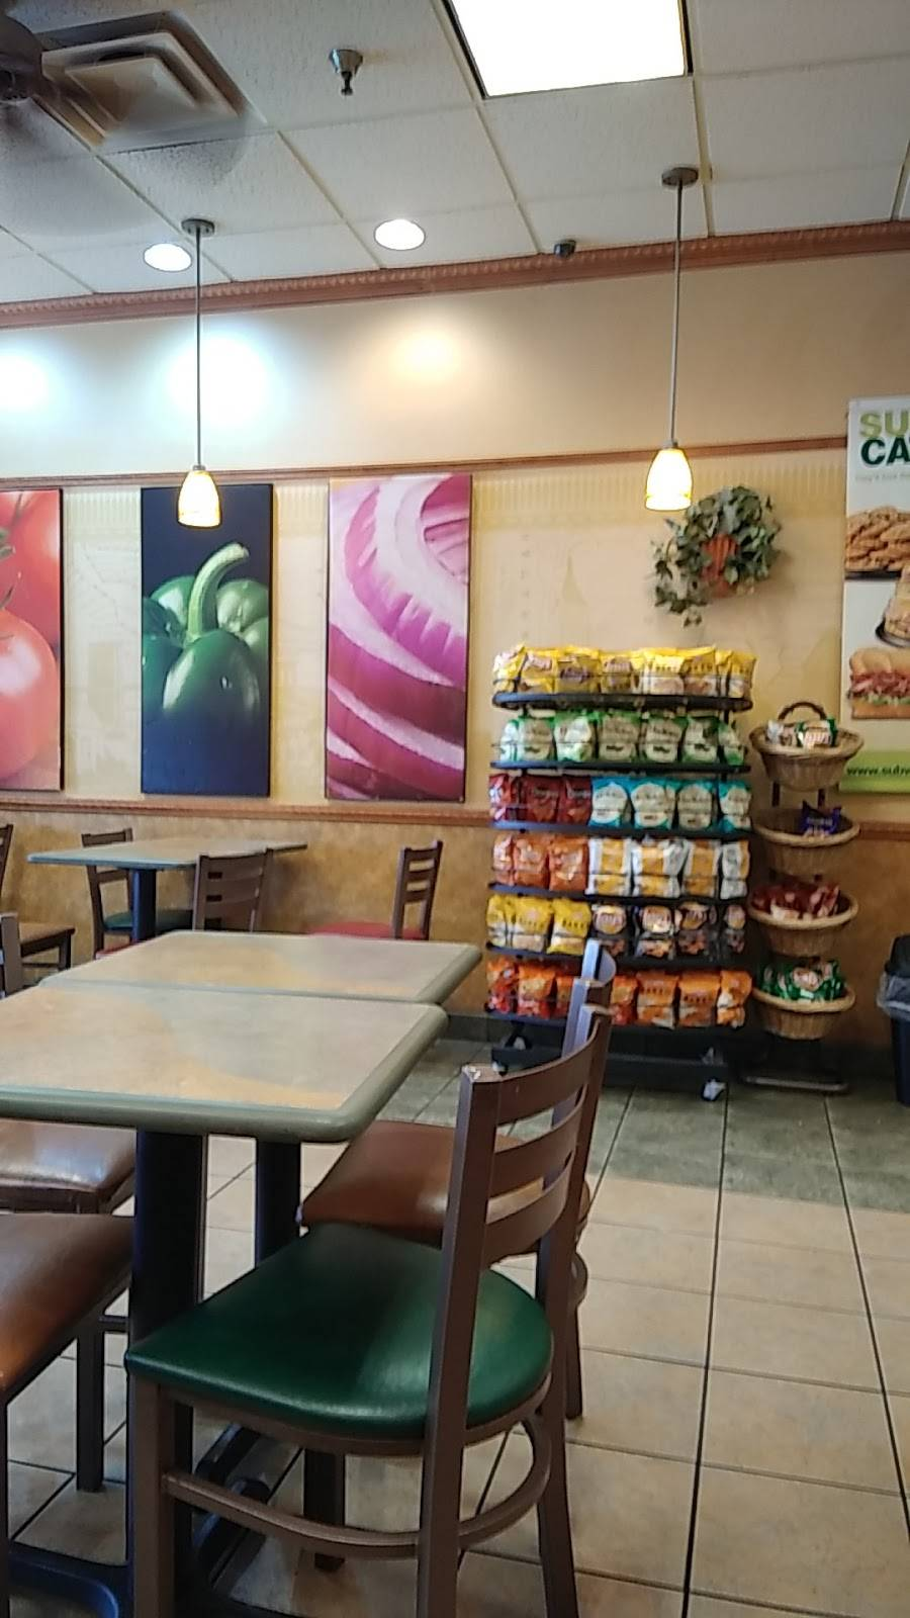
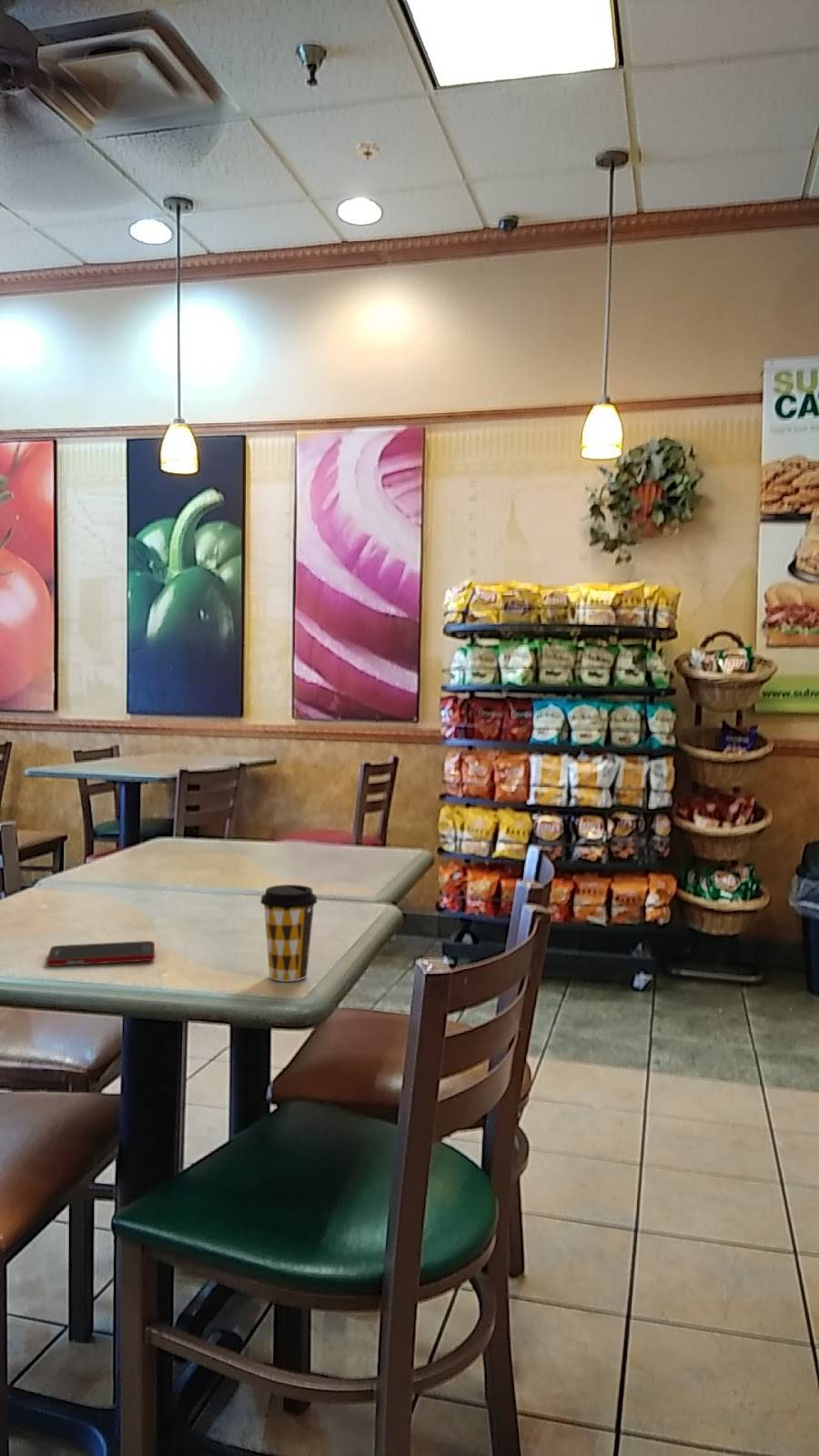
+ smoke detector [353,140,382,161]
+ coffee cup [259,884,319,982]
+ cell phone [45,940,156,966]
